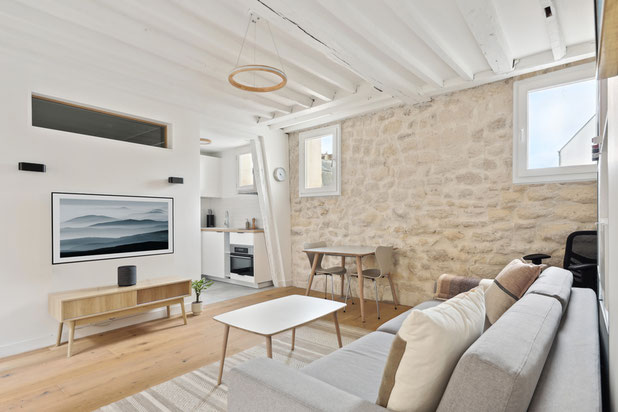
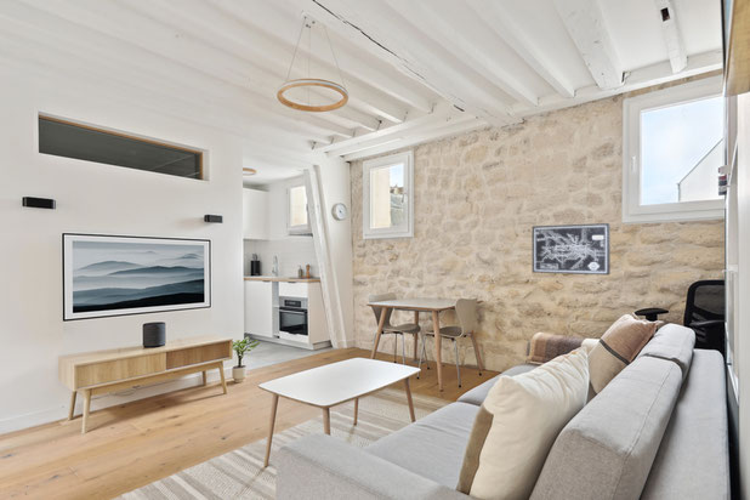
+ wall art [532,222,612,277]
